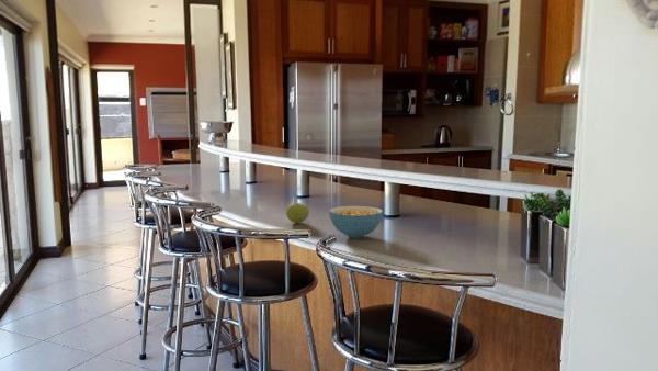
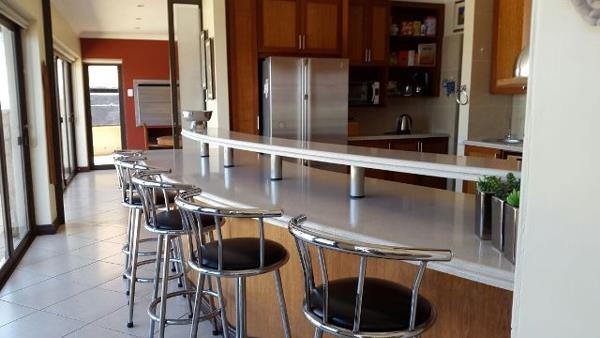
- cereal bowl [328,205,384,239]
- apple [285,202,310,224]
